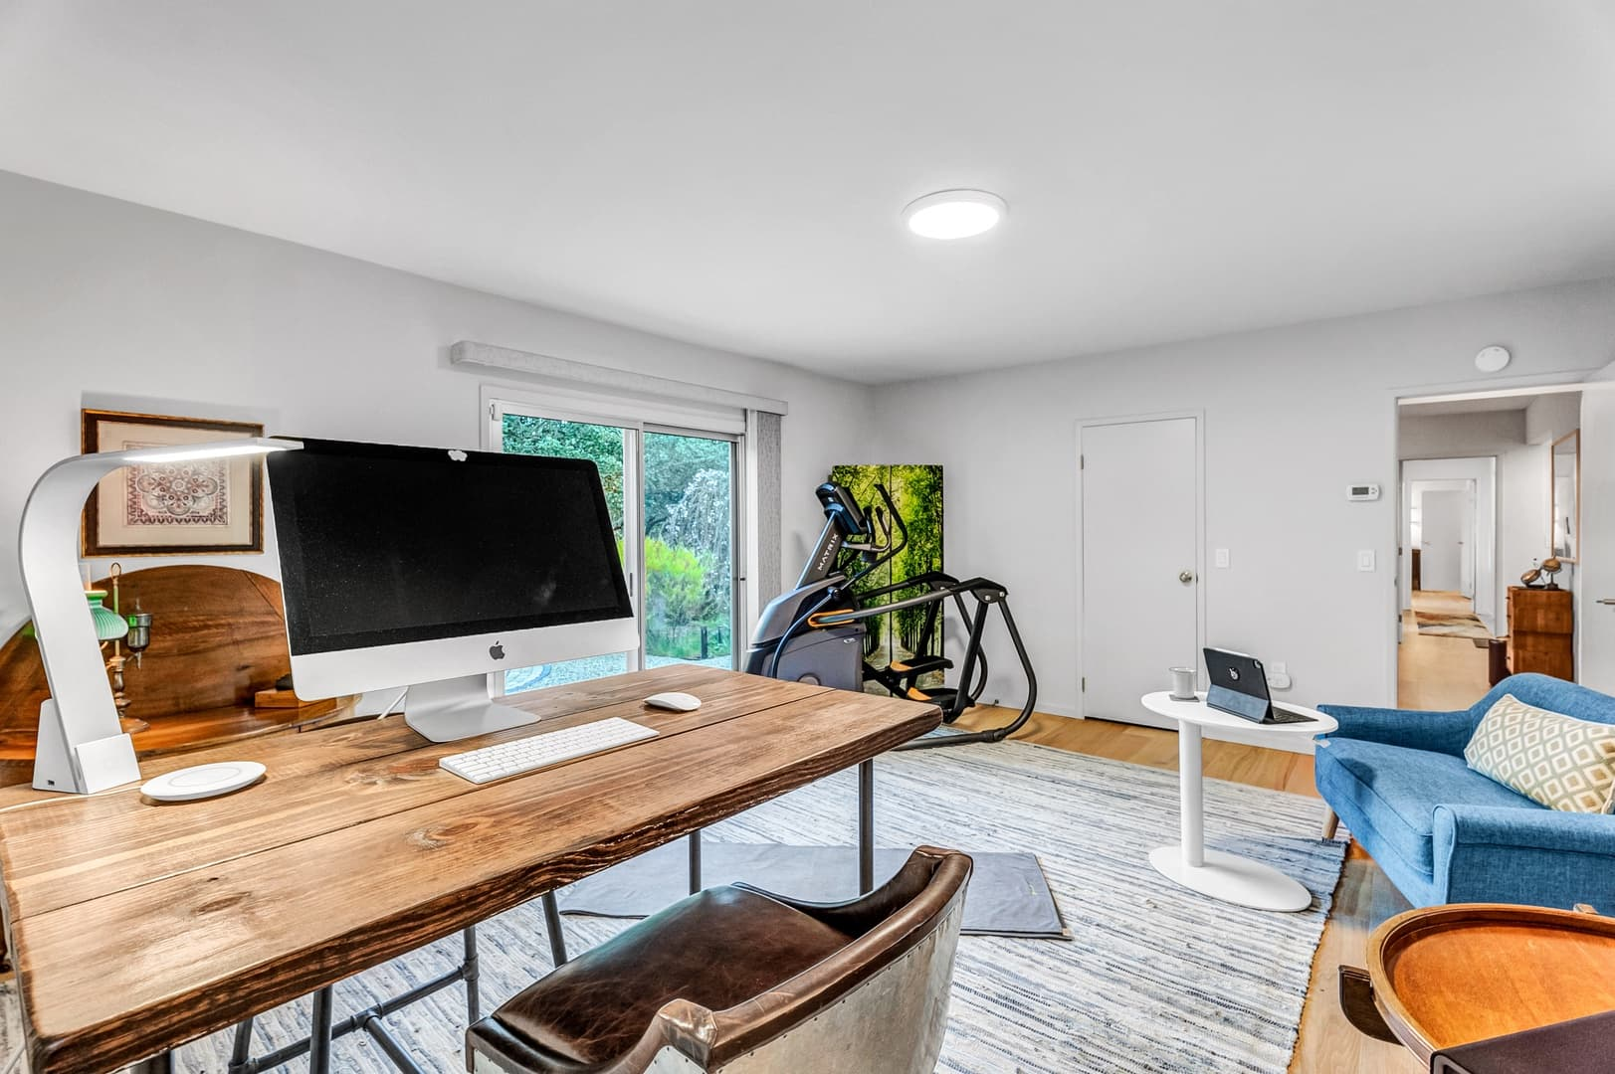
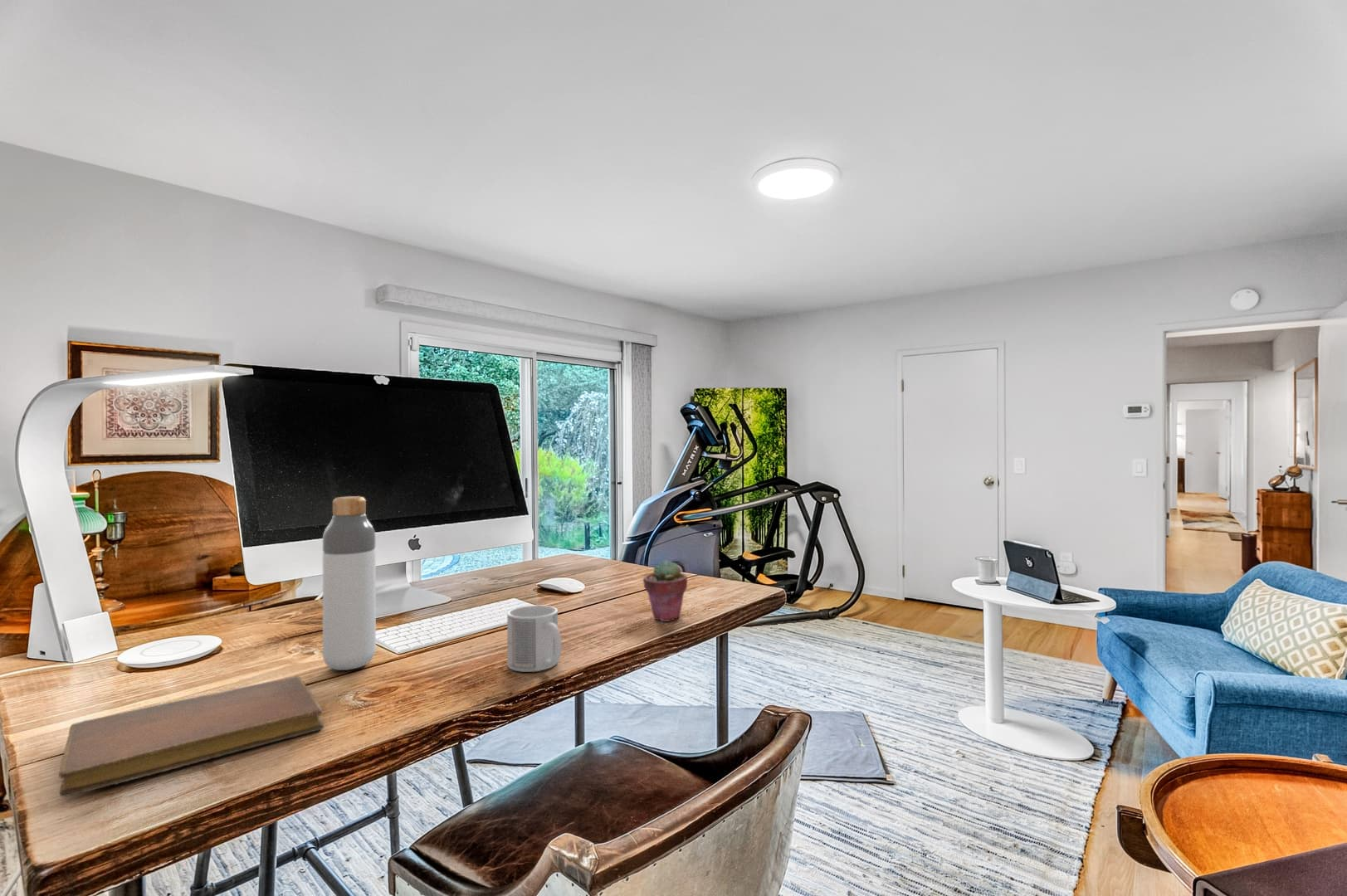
+ mug [506,605,563,673]
+ notebook [58,675,325,797]
+ bottle [322,495,377,671]
+ potted succulent [642,559,689,622]
